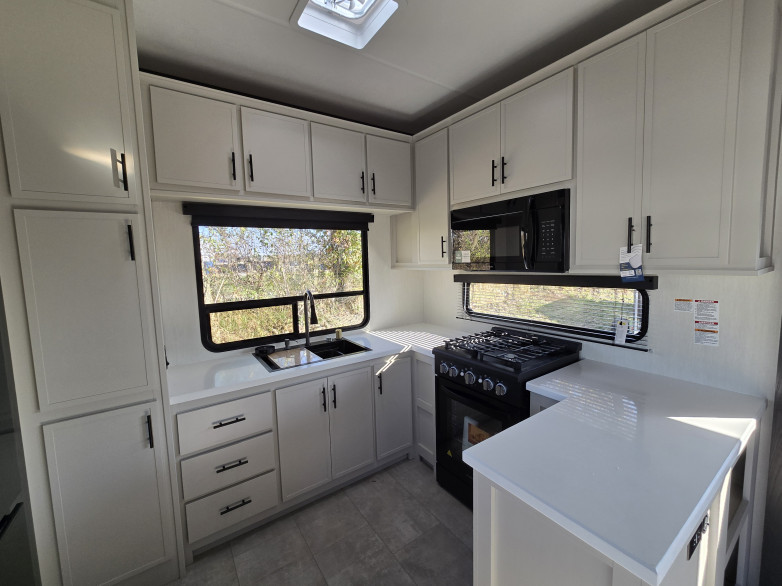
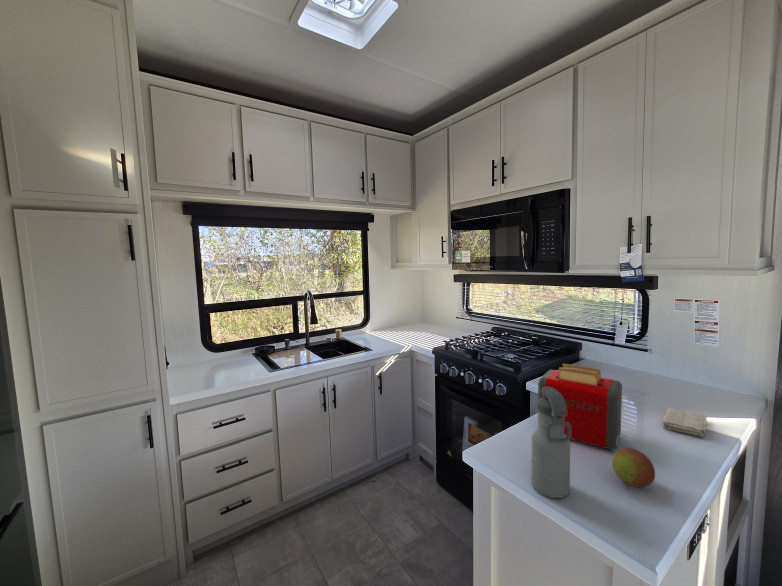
+ fruit [611,447,656,488]
+ toaster [537,363,623,451]
+ water bottle [530,387,571,499]
+ washcloth [661,407,708,438]
